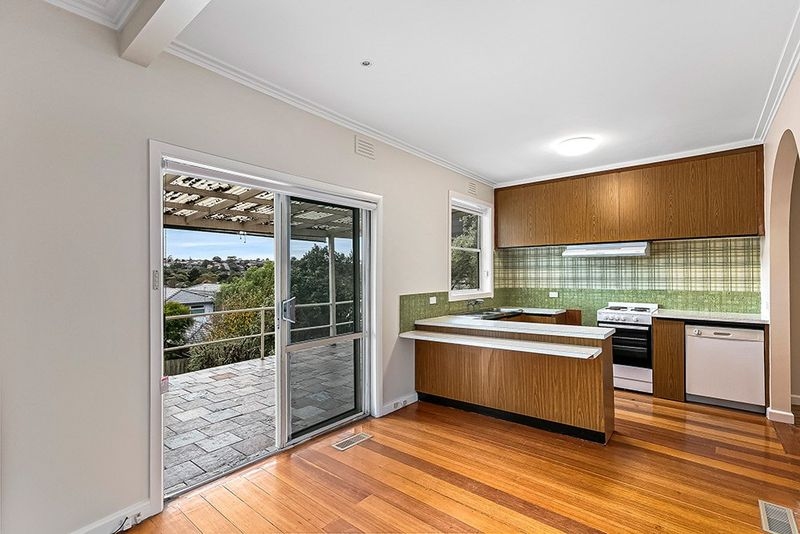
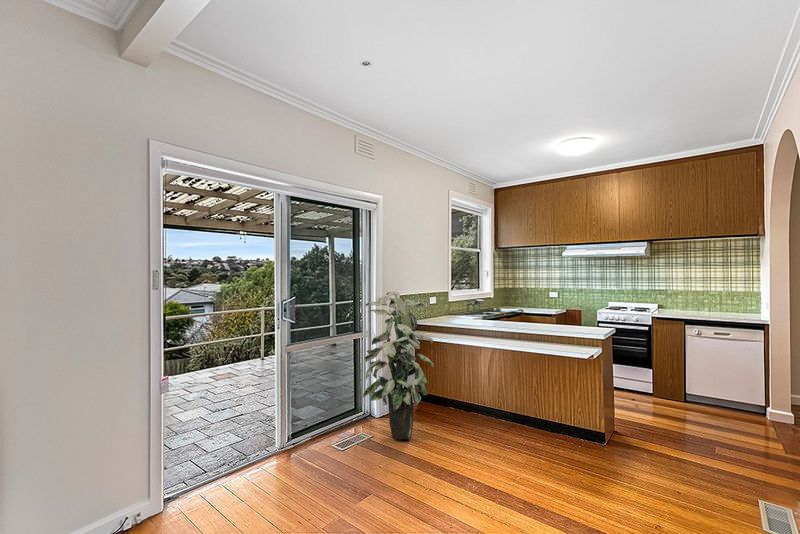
+ indoor plant [362,291,435,441]
